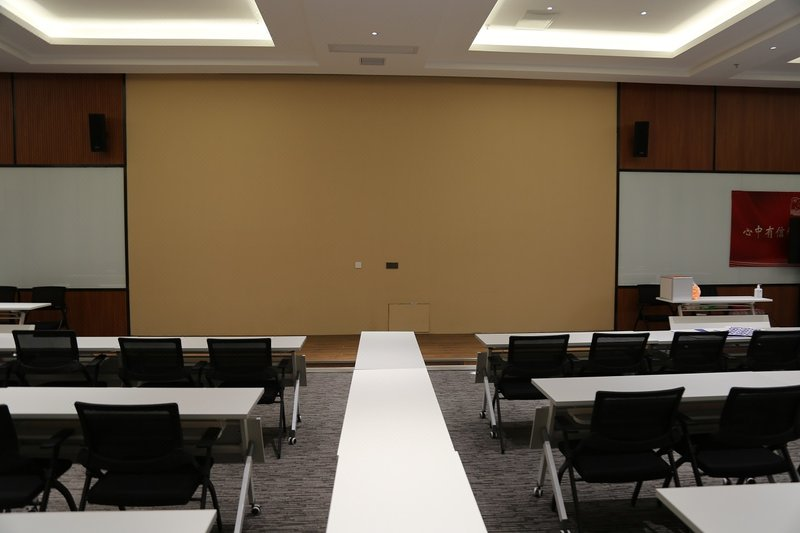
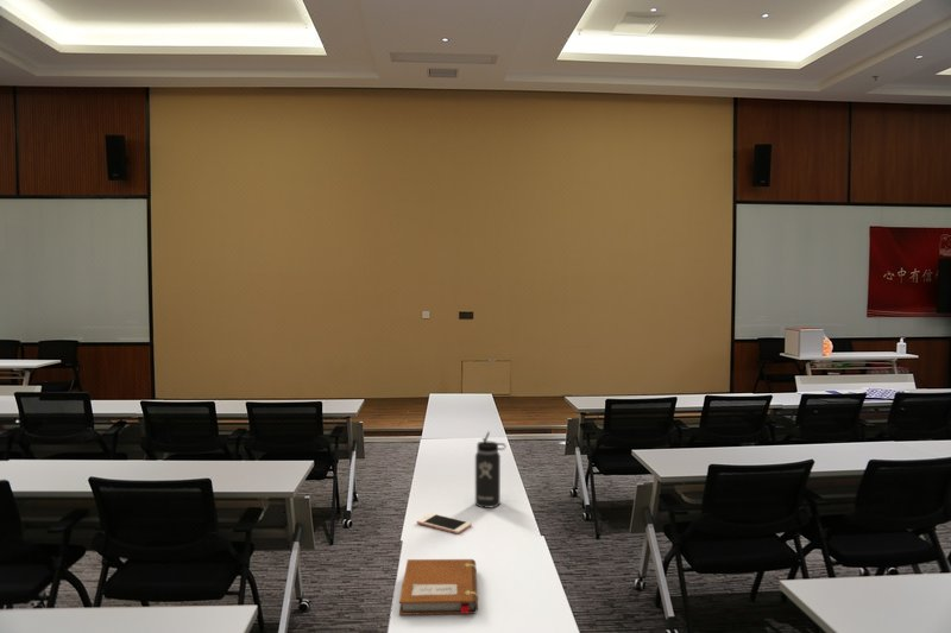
+ cell phone [416,512,473,534]
+ notebook [398,558,479,616]
+ thermos bottle [474,431,506,509]
